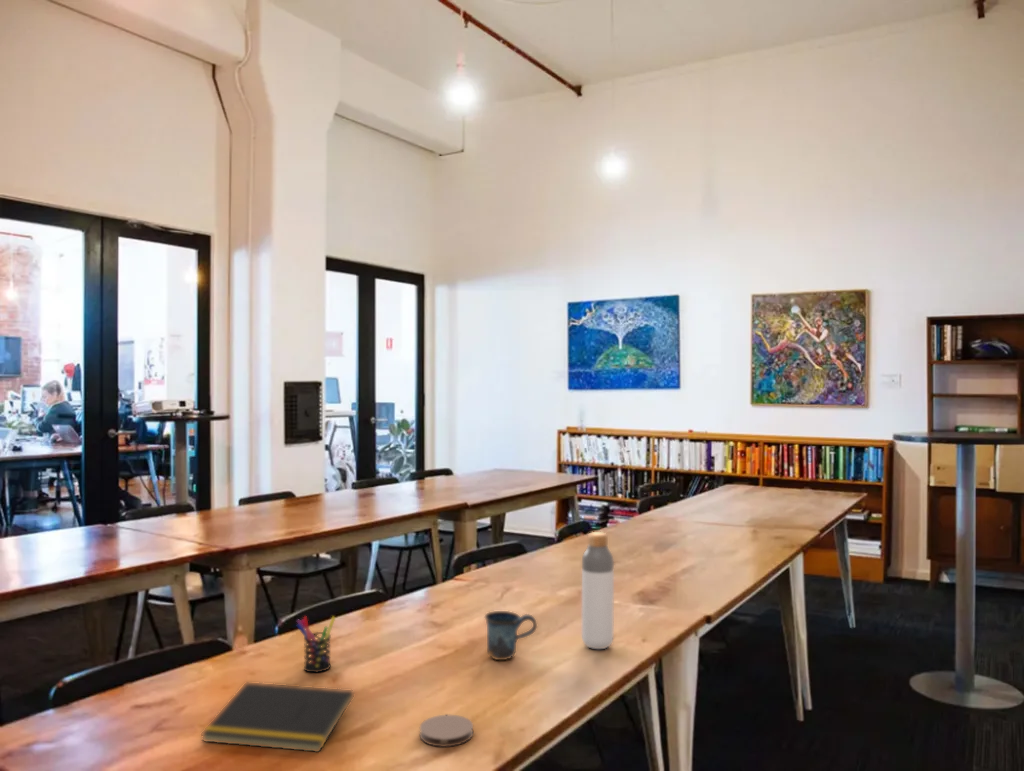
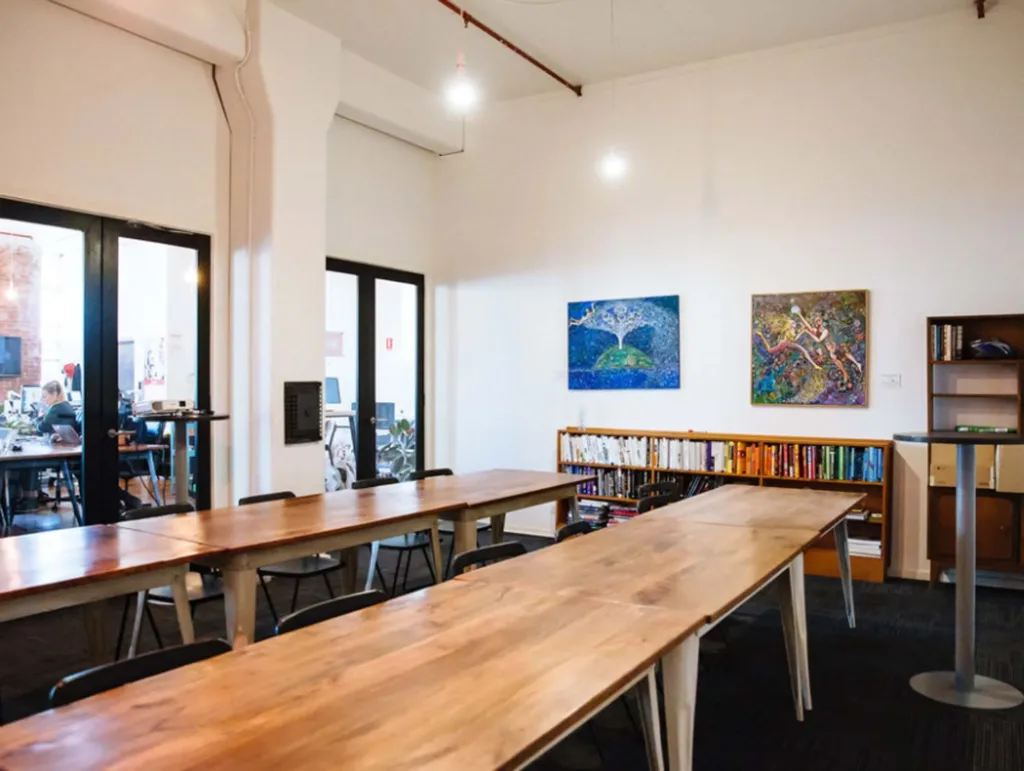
- coaster [419,714,474,748]
- bottle [581,531,615,650]
- mug [484,610,538,661]
- pen holder [296,615,336,673]
- notepad [200,681,355,753]
